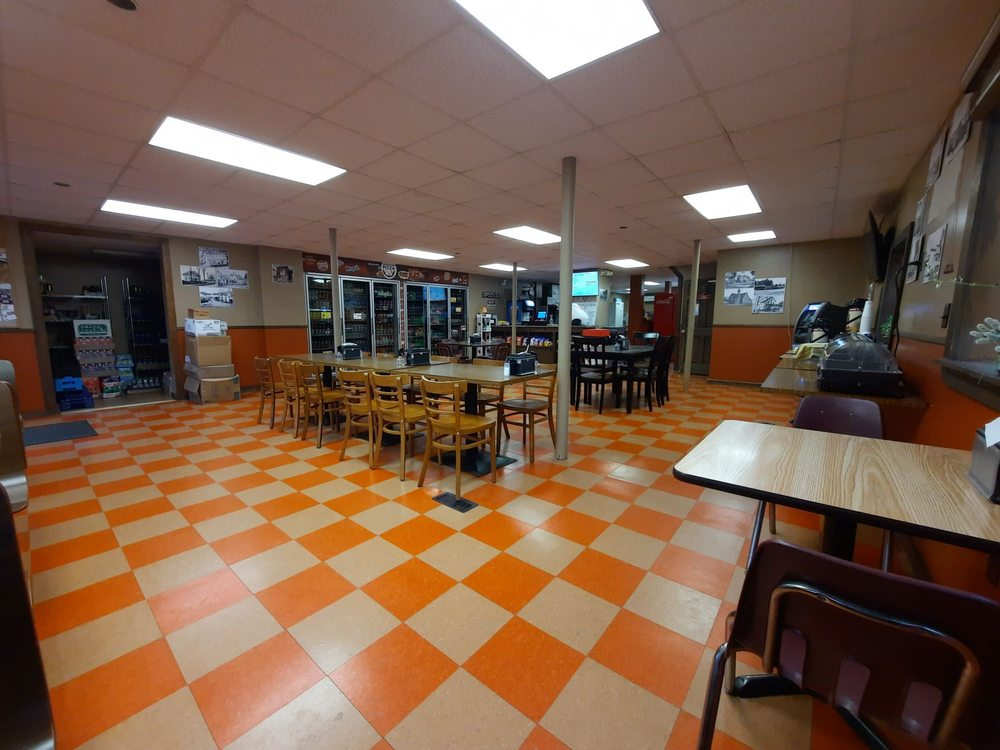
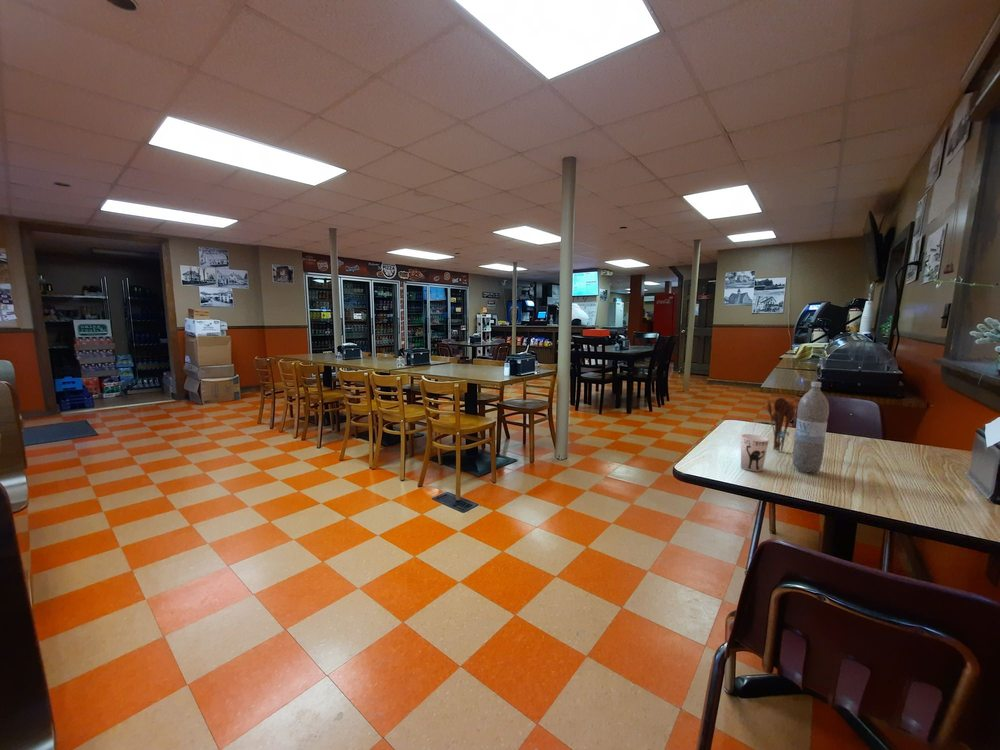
+ cup [740,433,770,472]
+ water bottle [791,381,830,473]
+ utensil holder [766,396,796,452]
